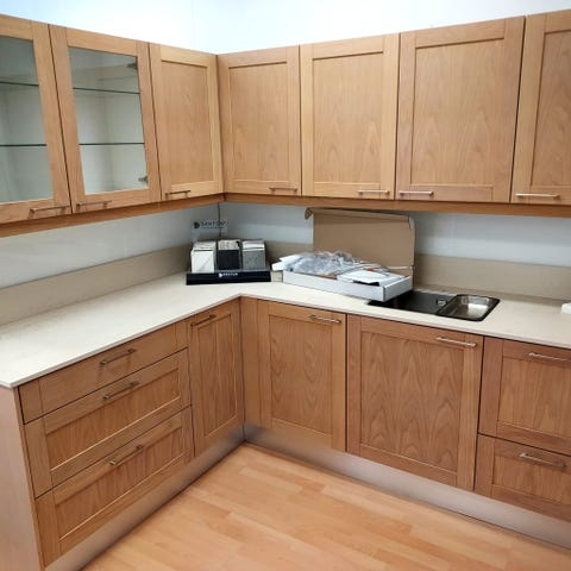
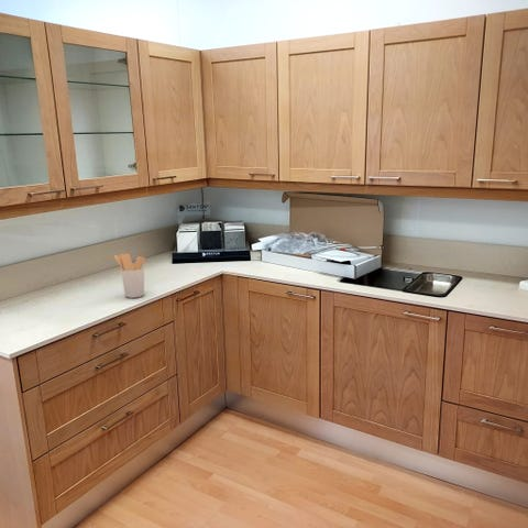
+ utensil holder [112,252,146,299]
